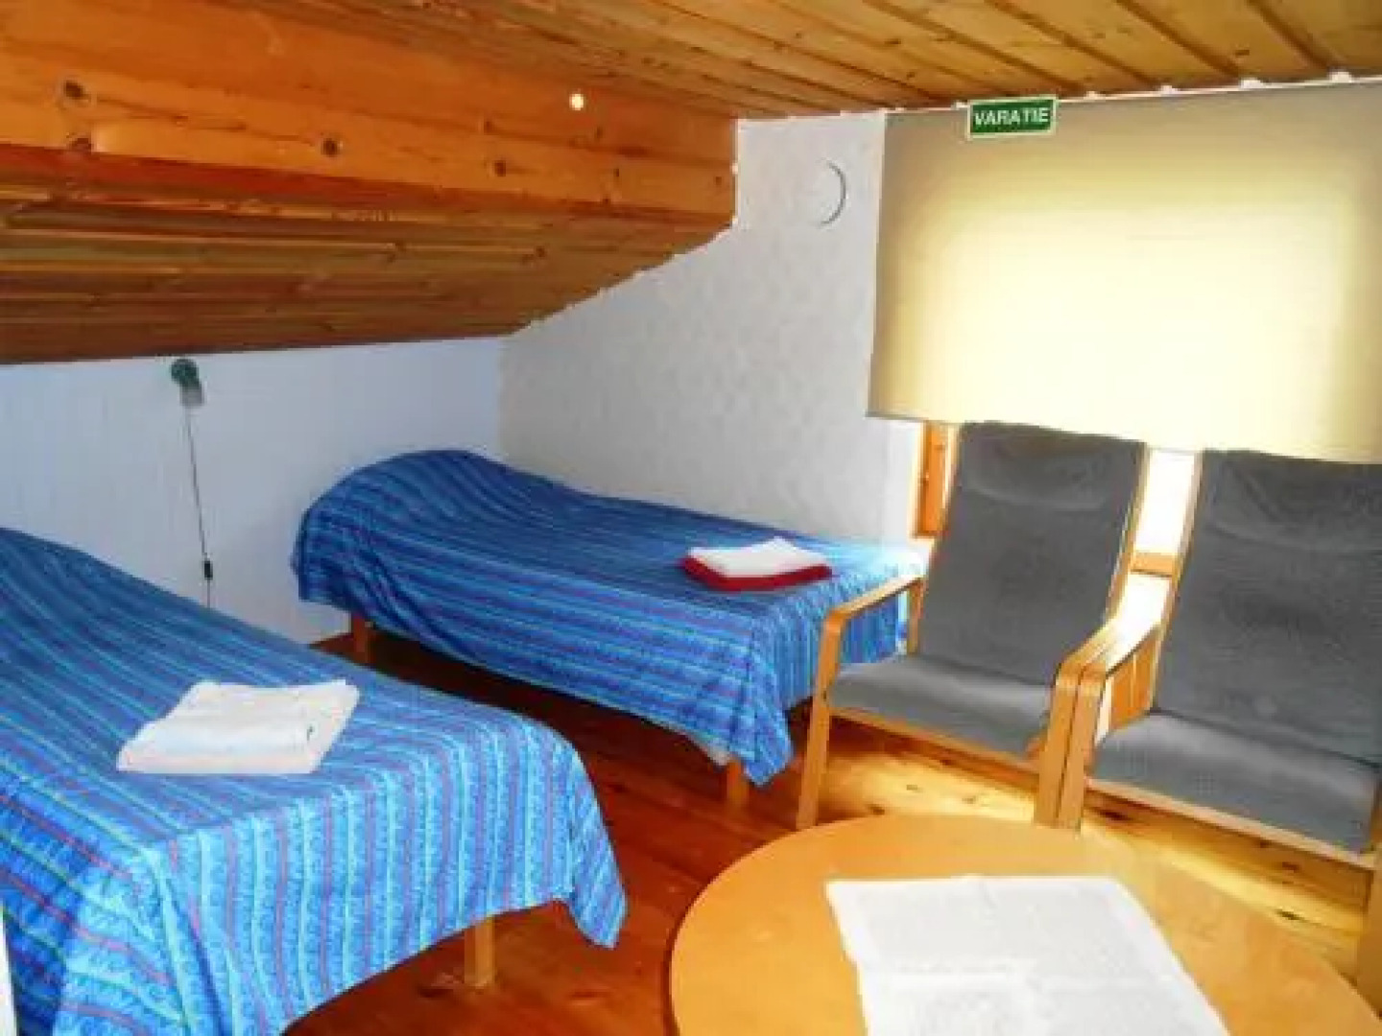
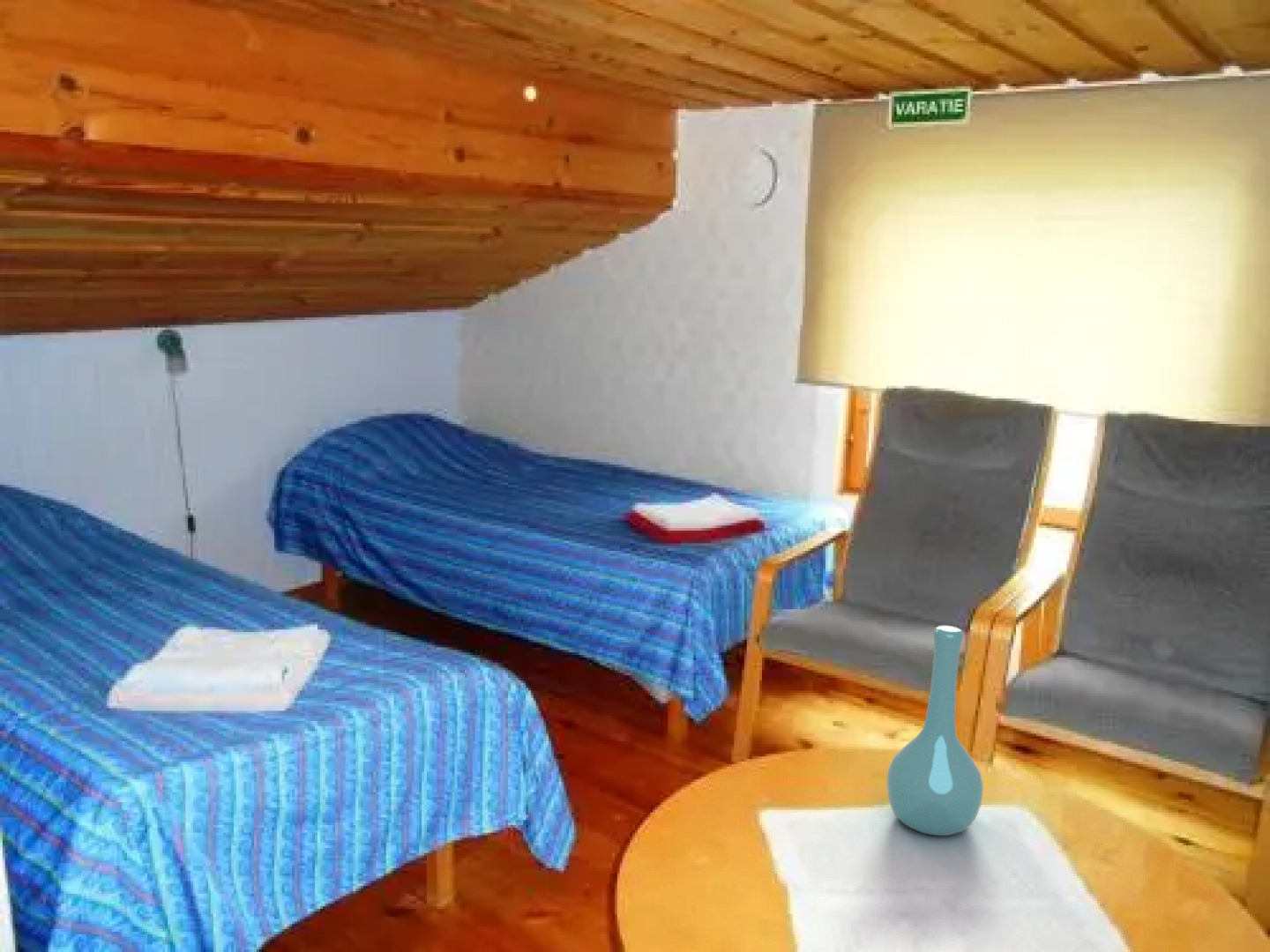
+ vase [885,625,984,837]
